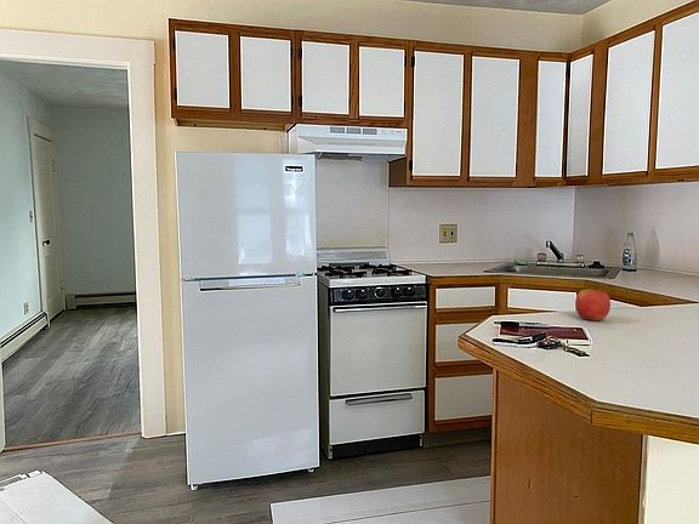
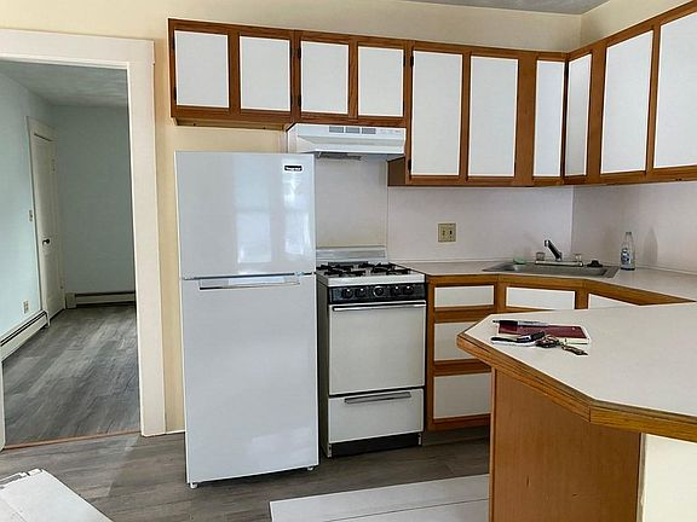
- apple [574,286,612,321]
